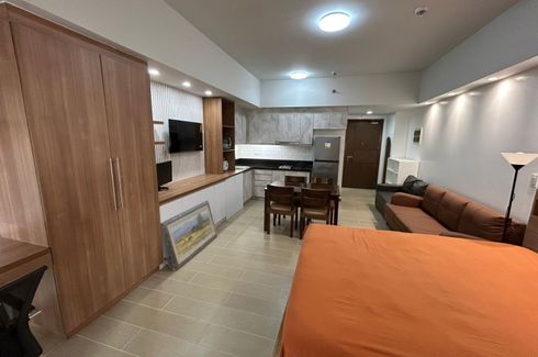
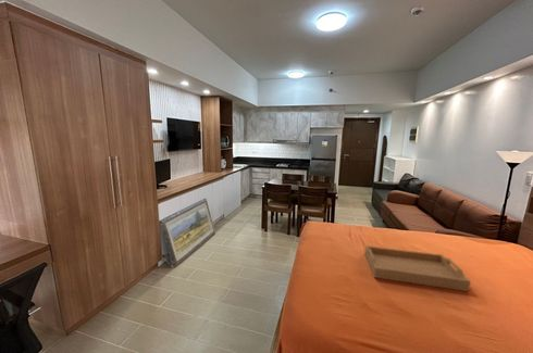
+ serving tray [363,244,471,292]
